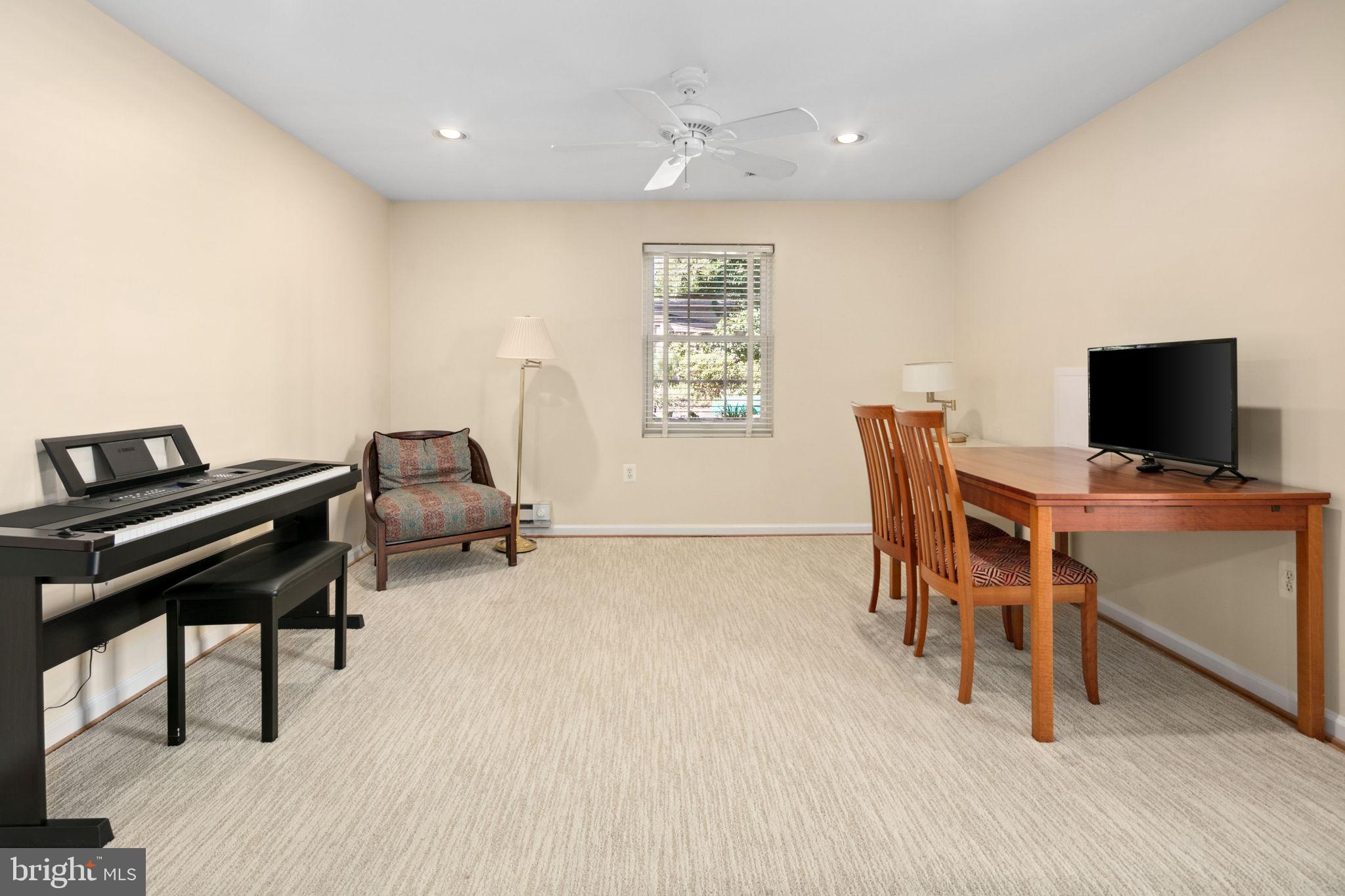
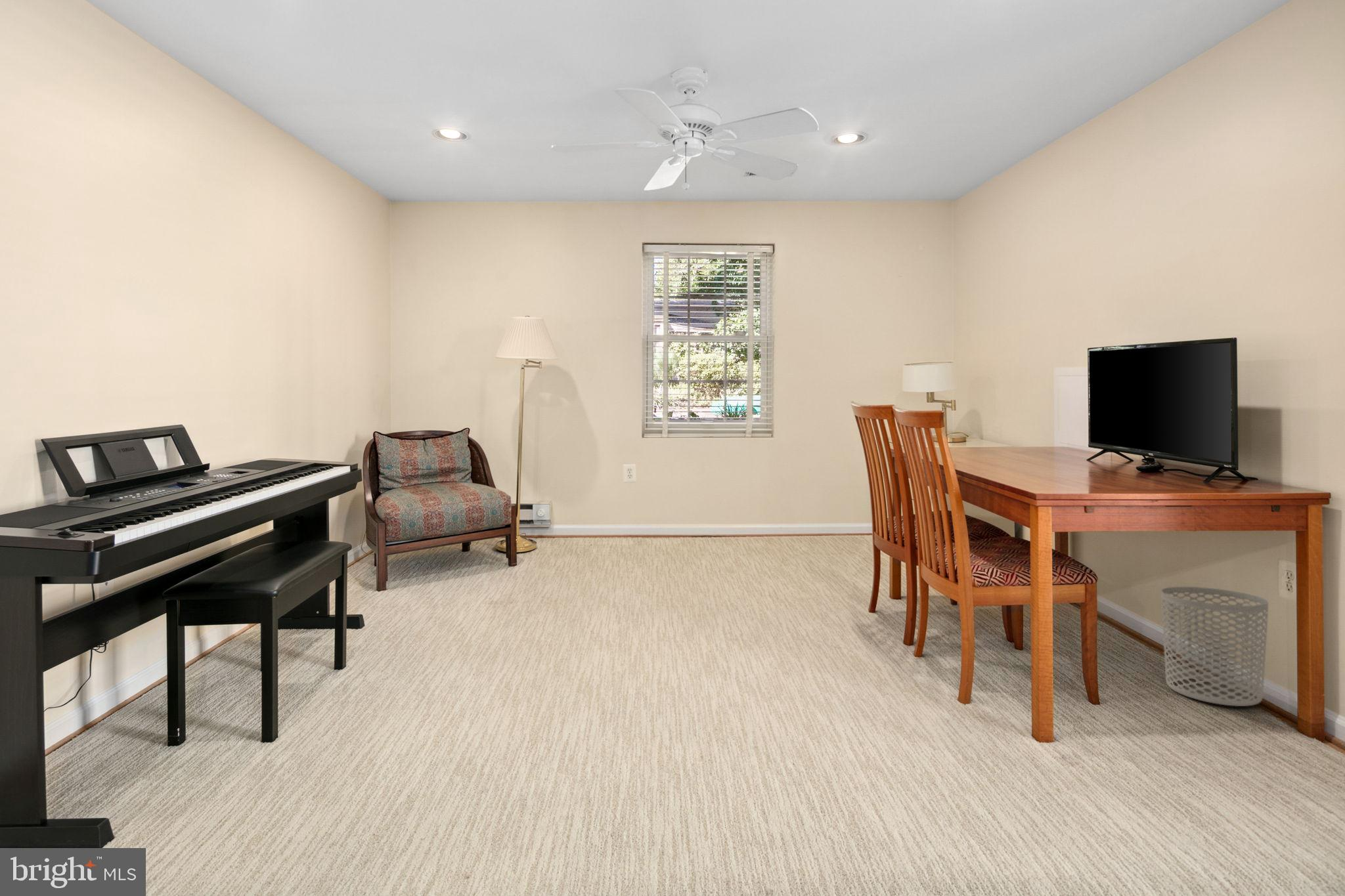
+ waste bin [1160,586,1269,707]
